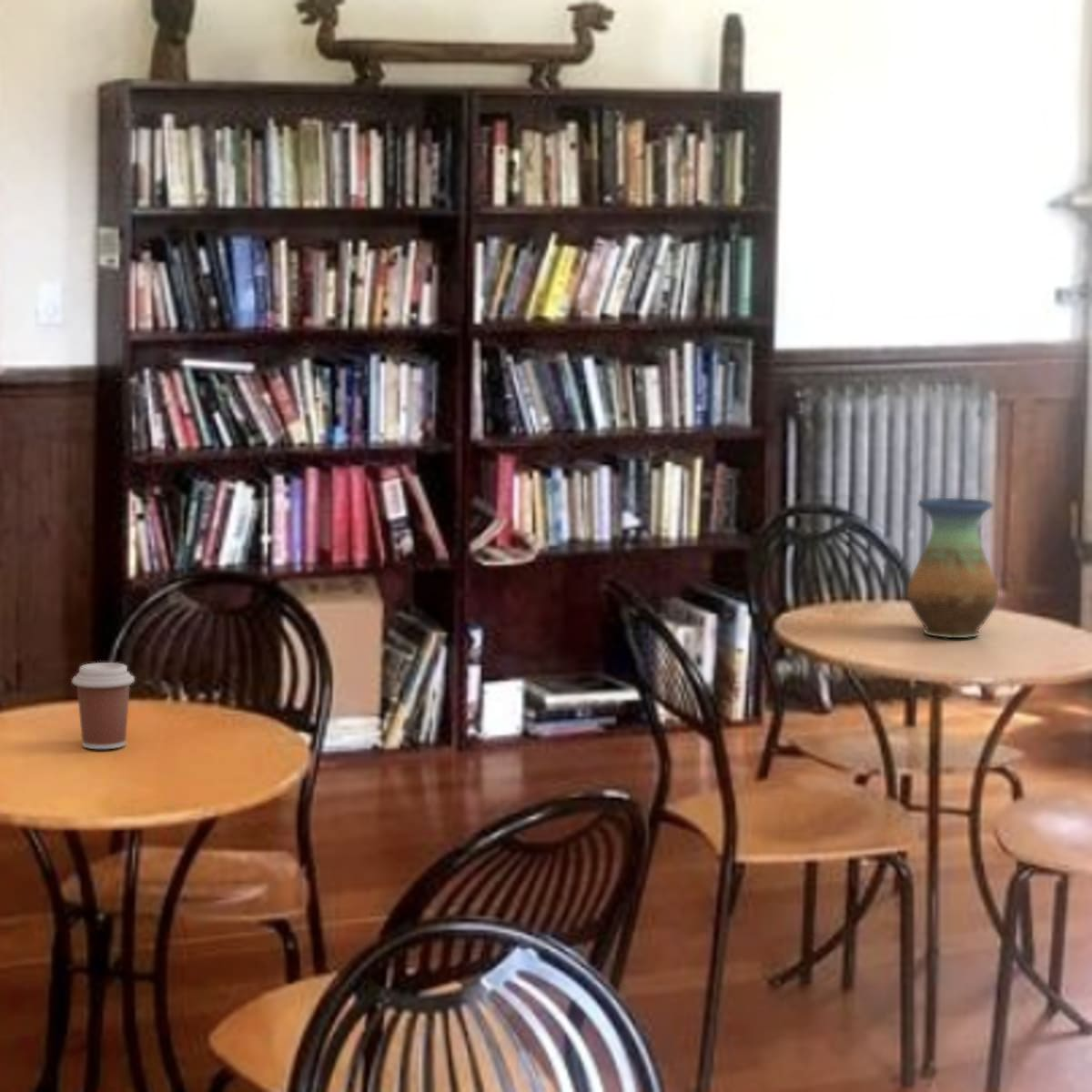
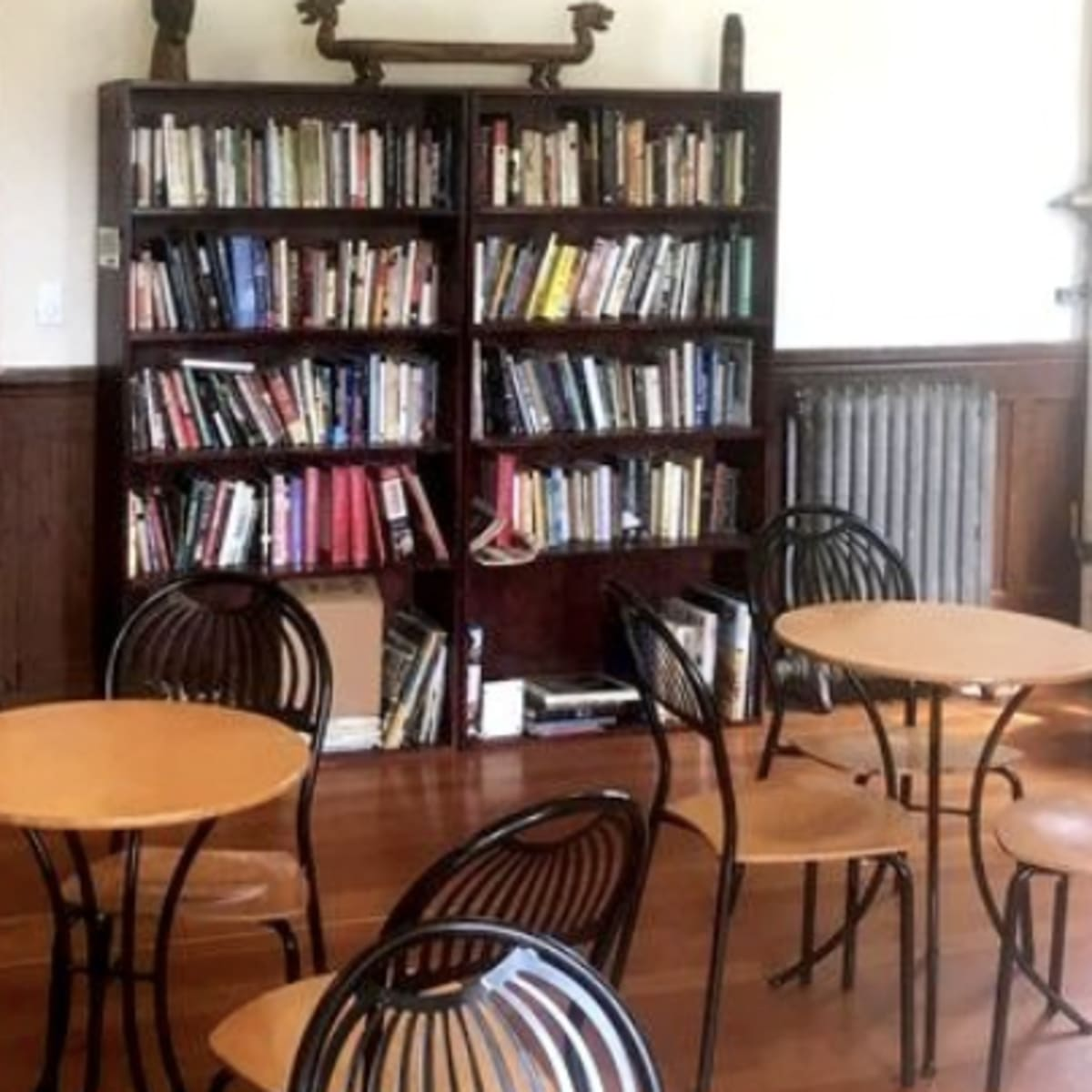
- vase [906,497,999,639]
- coffee cup [71,662,136,750]
